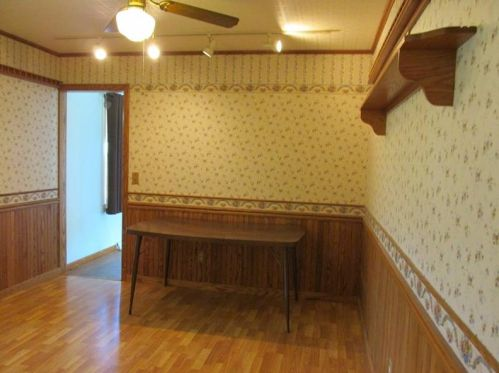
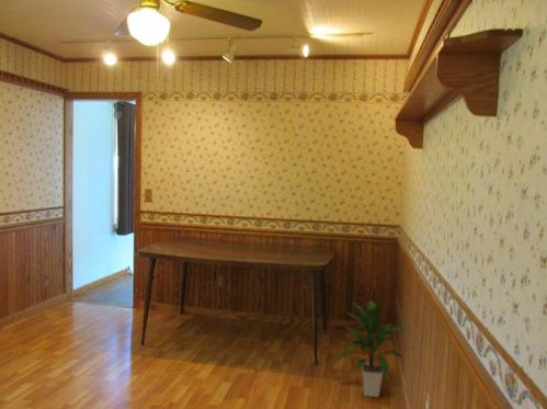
+ indoor plant [331,299,411,398]
